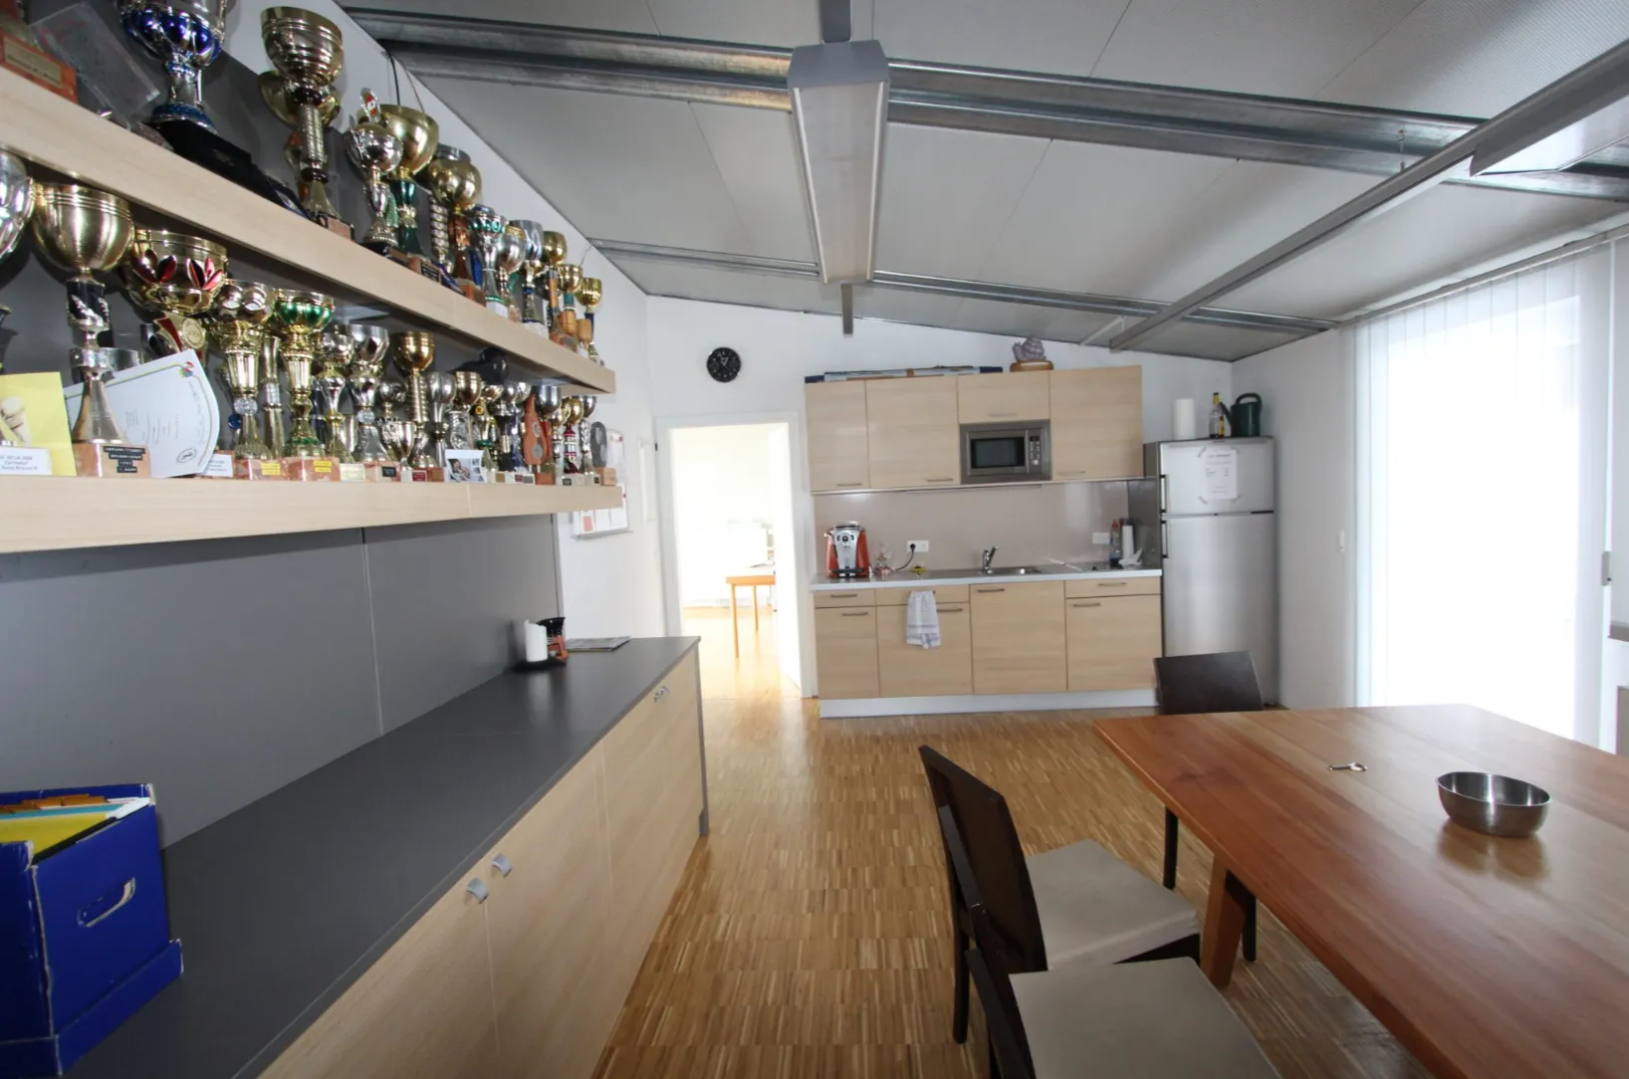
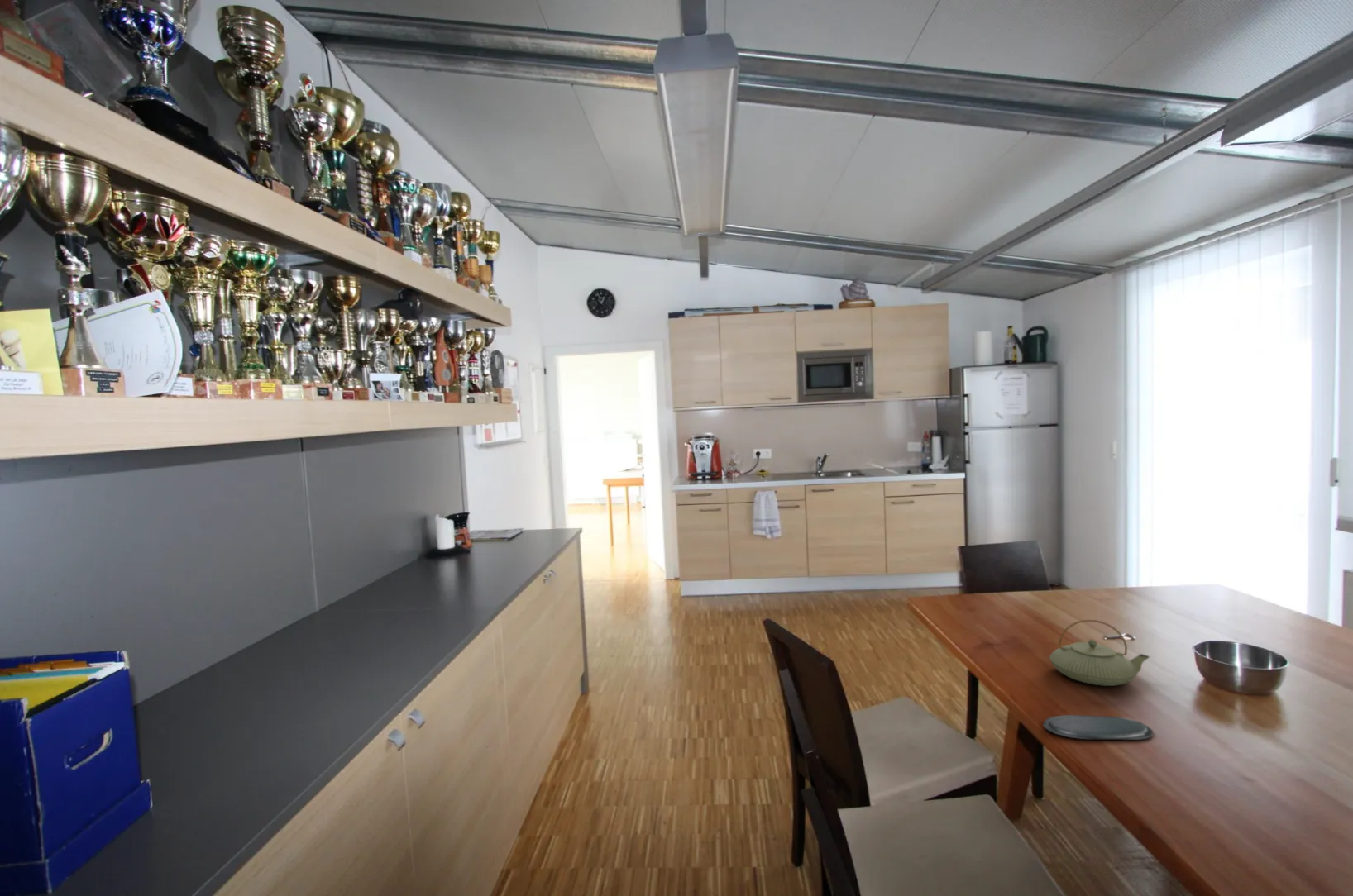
+ teapot [1049,619,1150,687]
+ oval tray [1042,714,1154,741]
